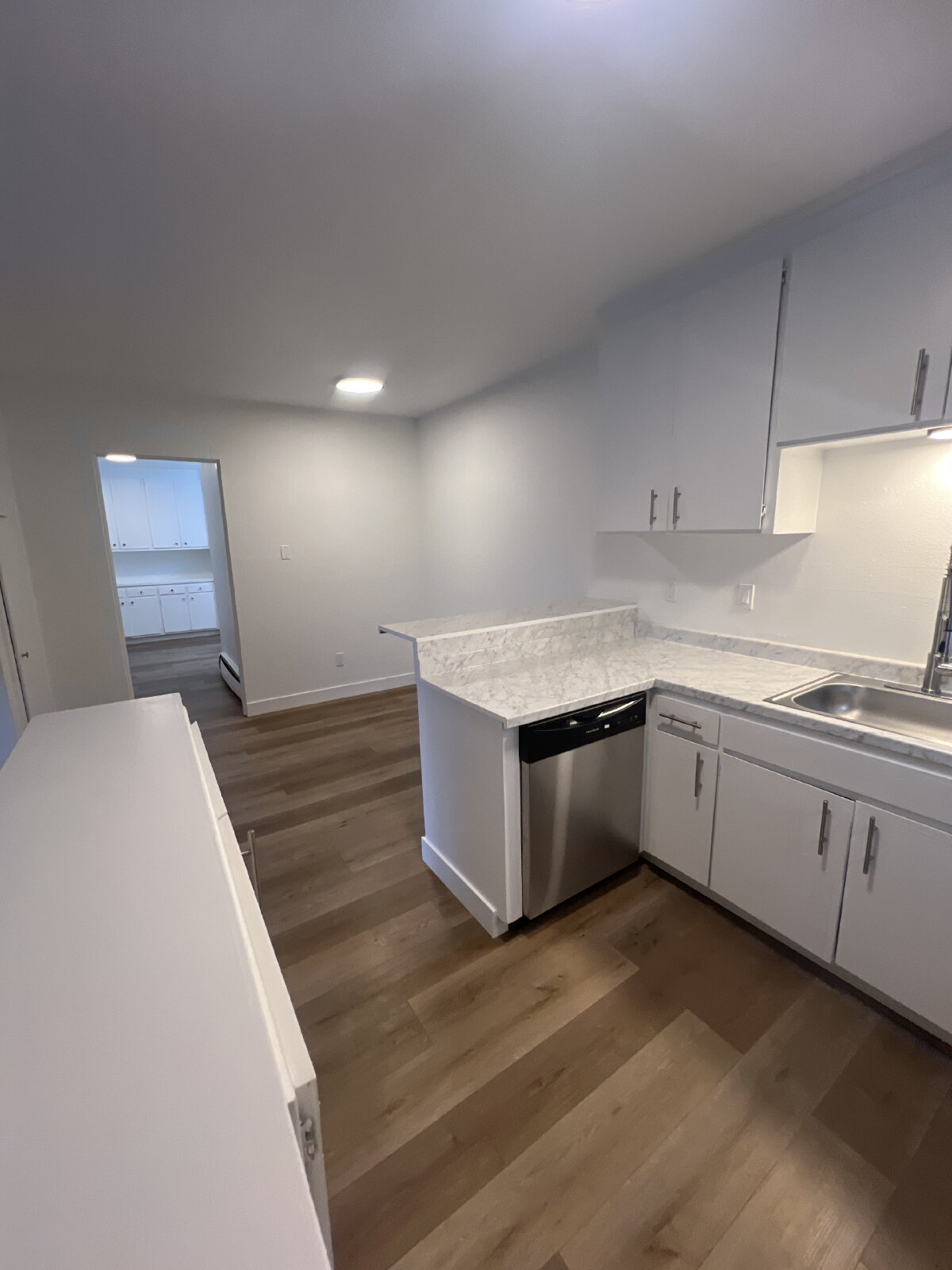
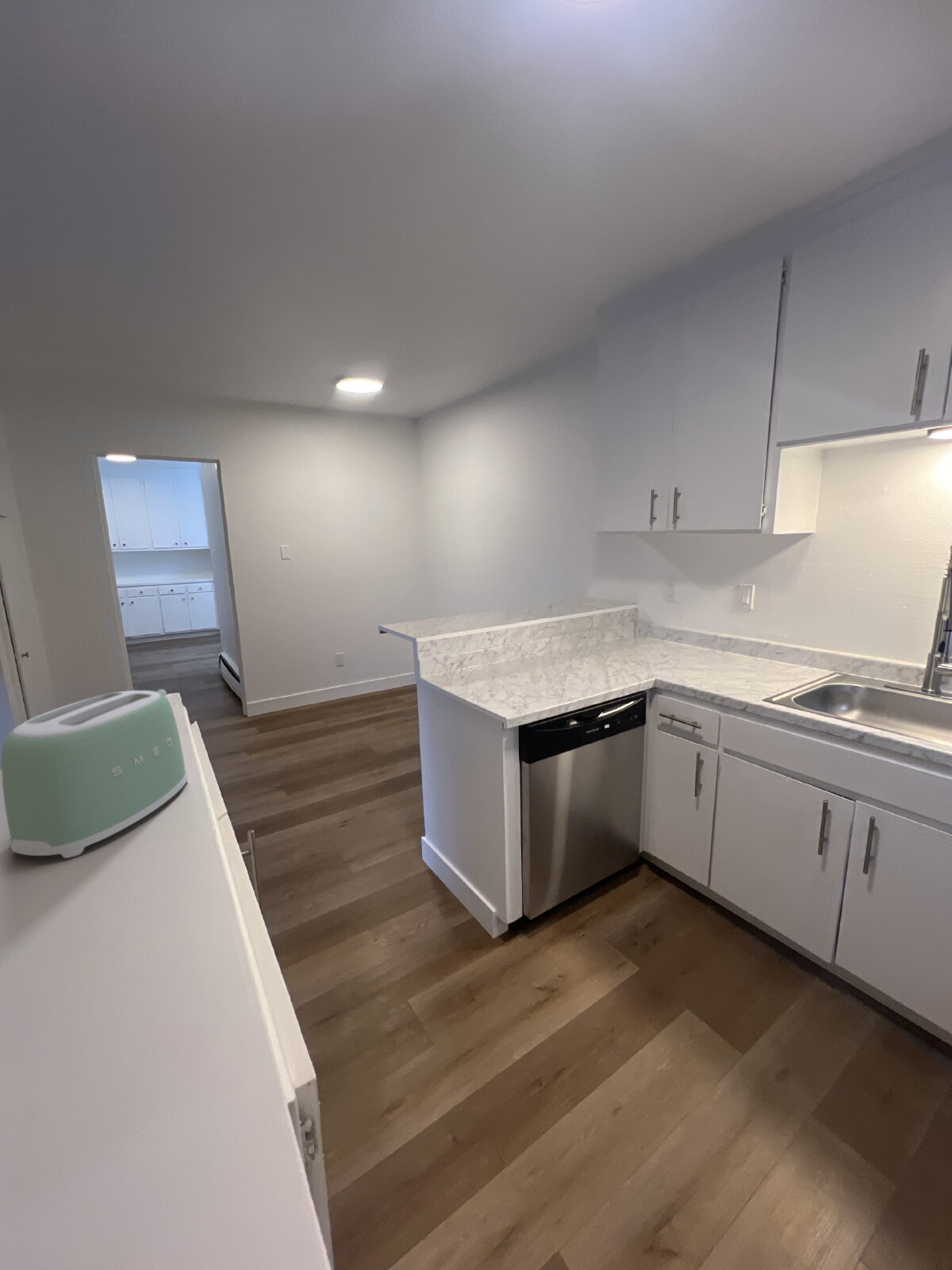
+ toaster [1,688,189,859]
